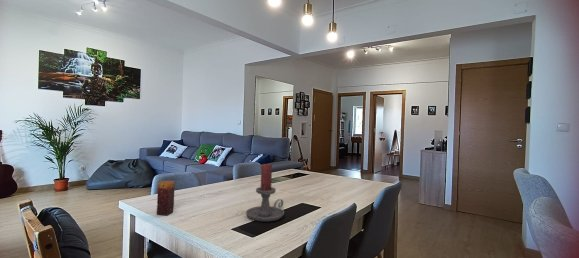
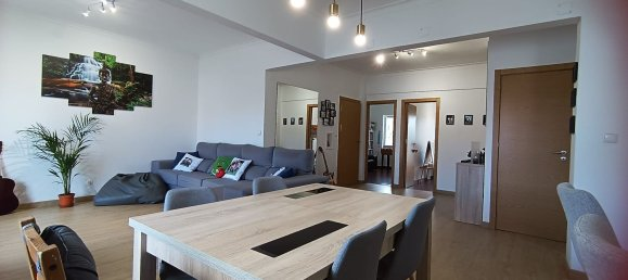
- candle [156,180,176,216]
- candle holder [245,163,285,222]
